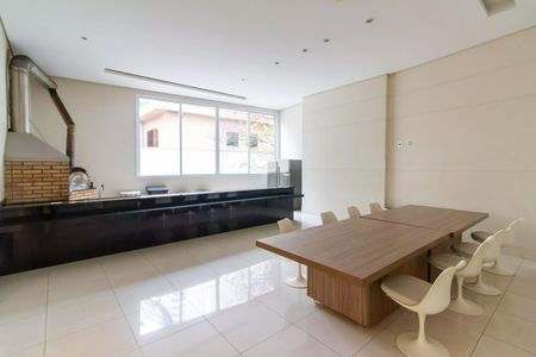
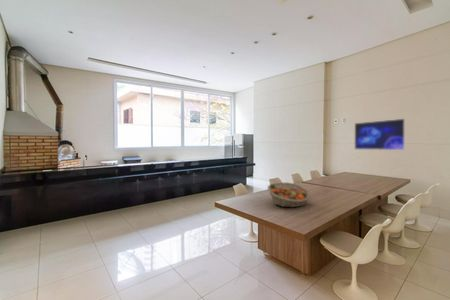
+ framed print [354,118,406,151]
+ fruit basket [266,182,312,208]
